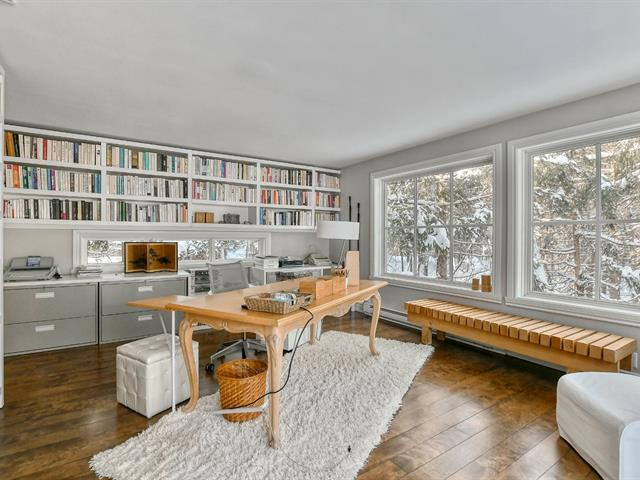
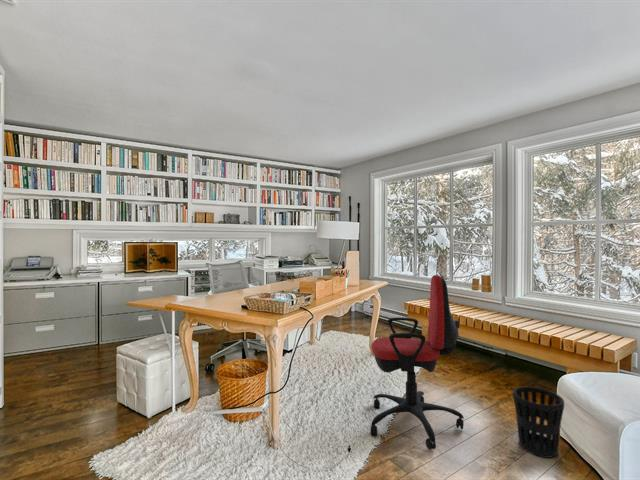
+ wastebasket [512,386,565,459]
+ office chair [369,274,465,451]
